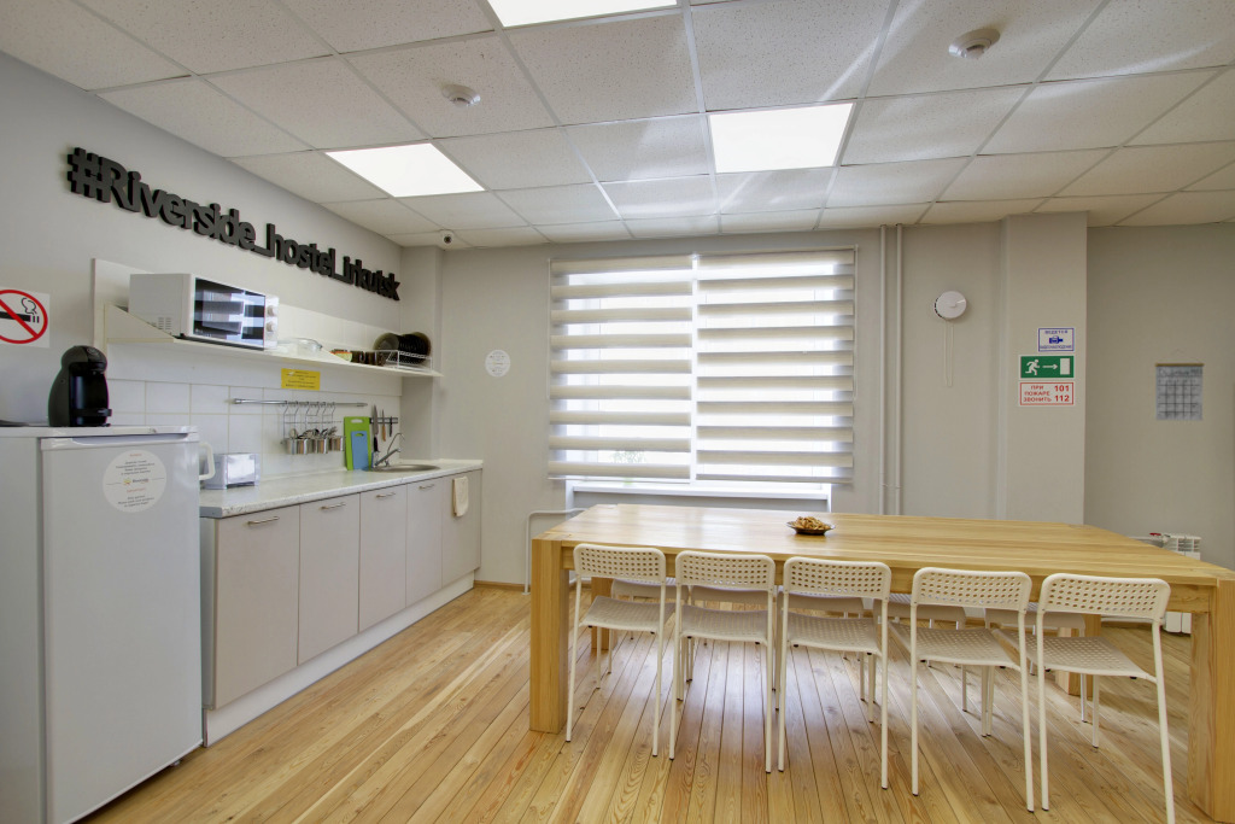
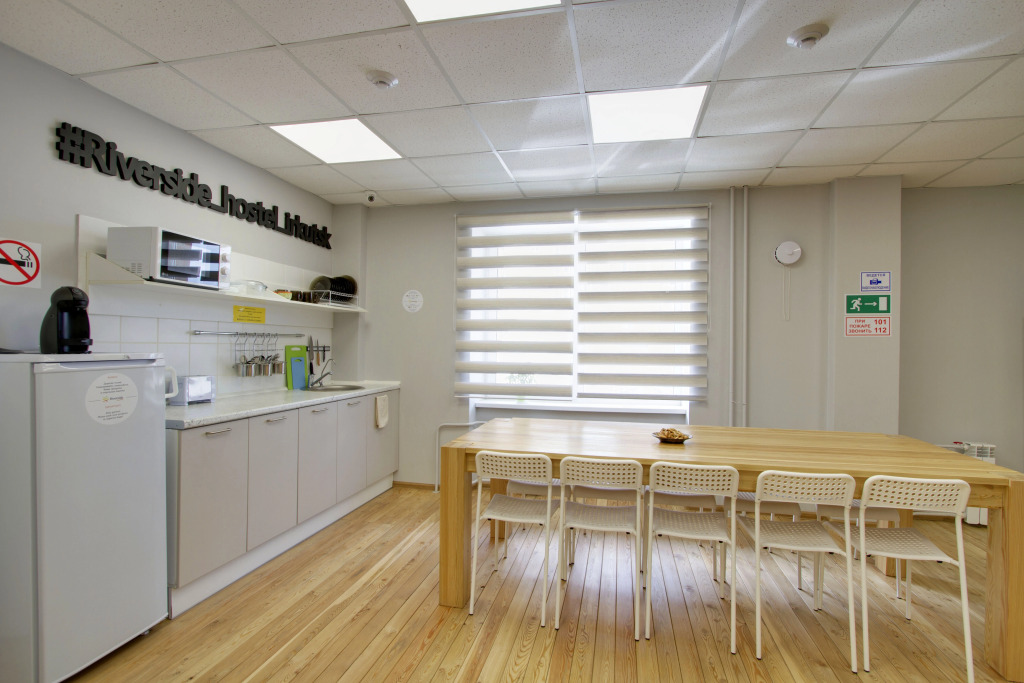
- calendar [1153,349,1205,422]
